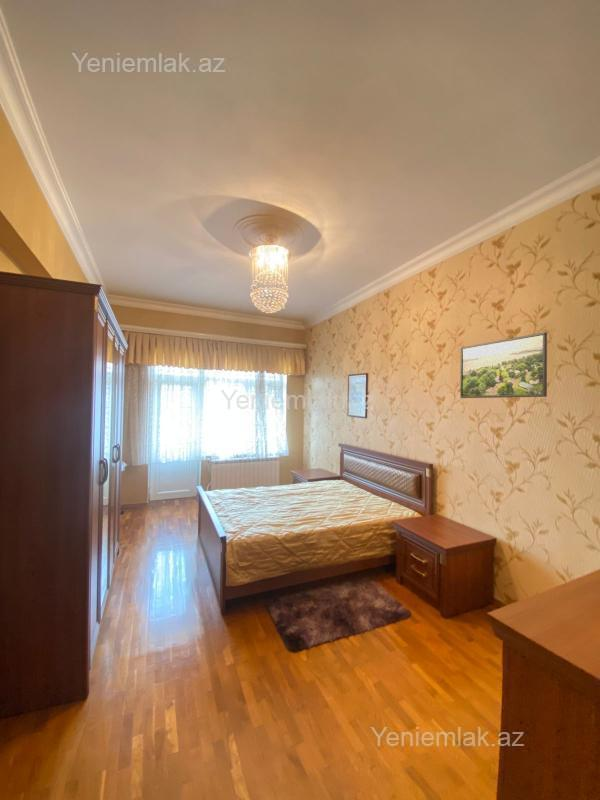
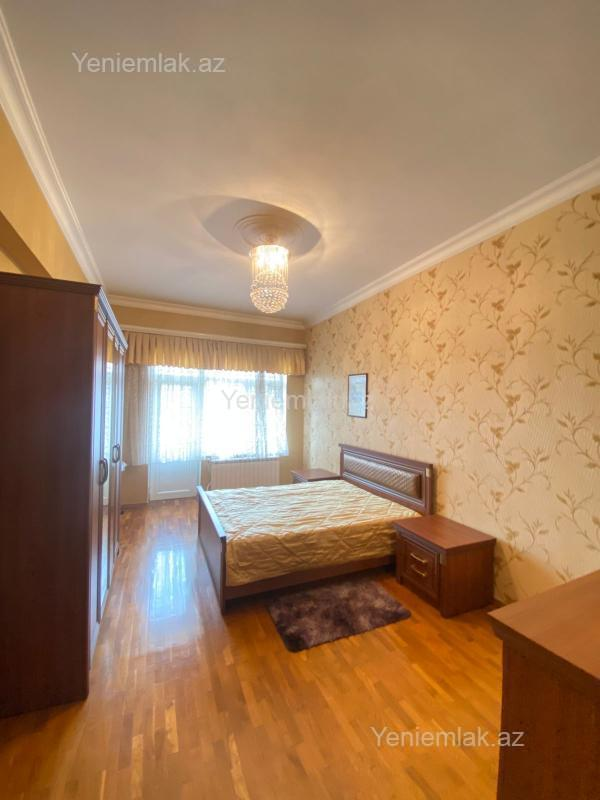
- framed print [459,331,548,399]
